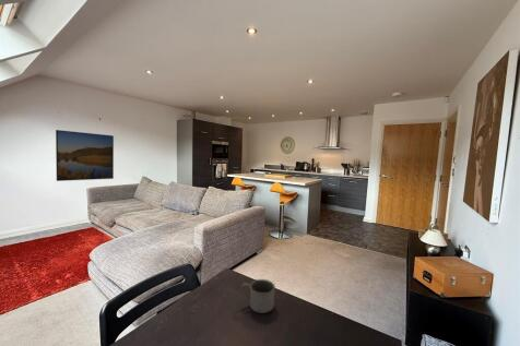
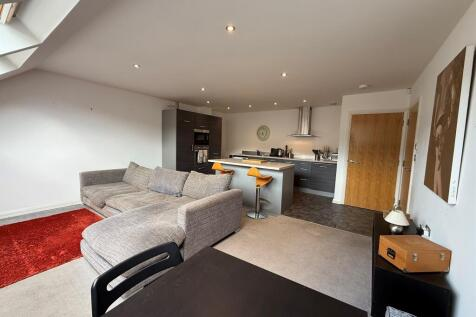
- mug [240,278,276,314]
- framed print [55,129,115,182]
